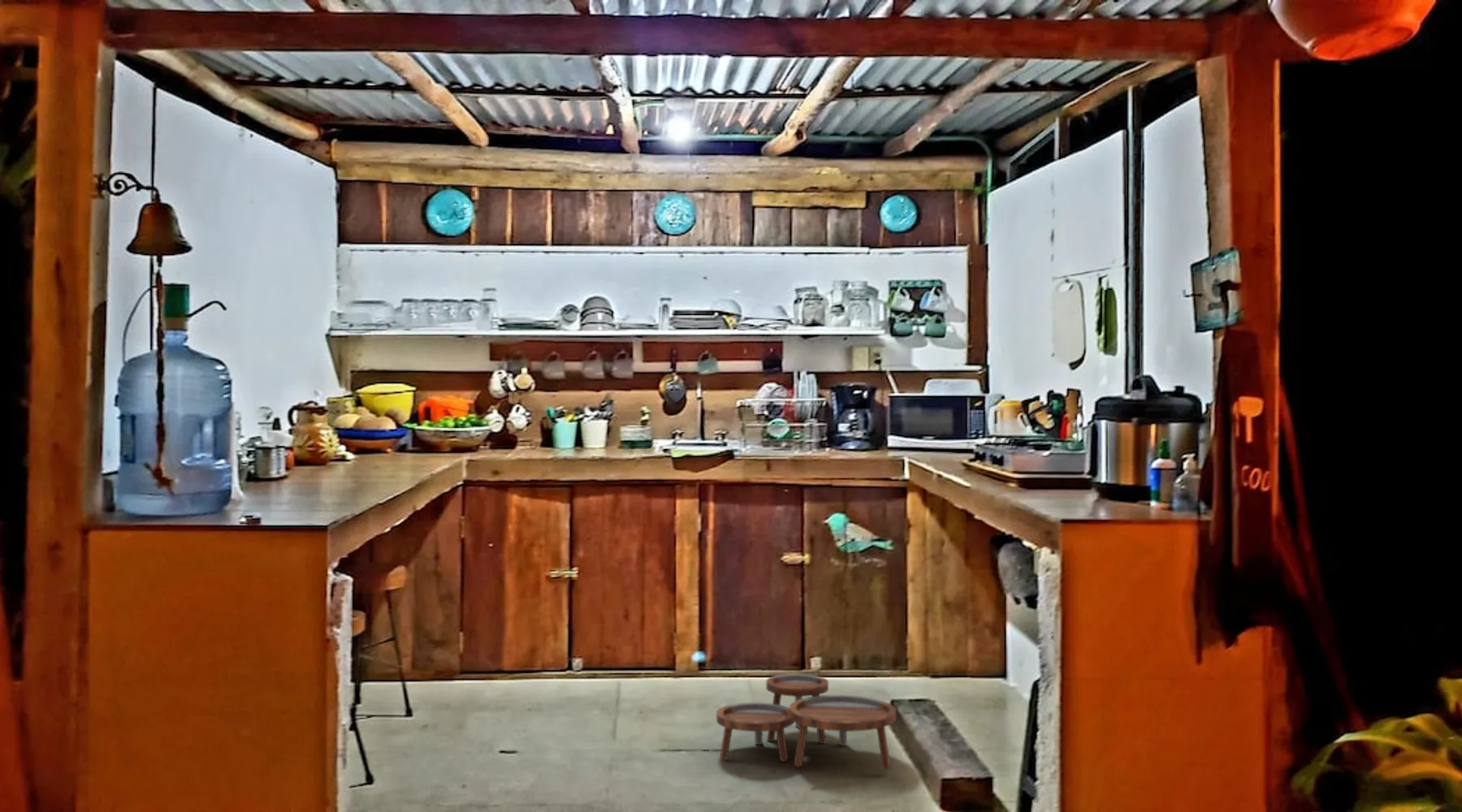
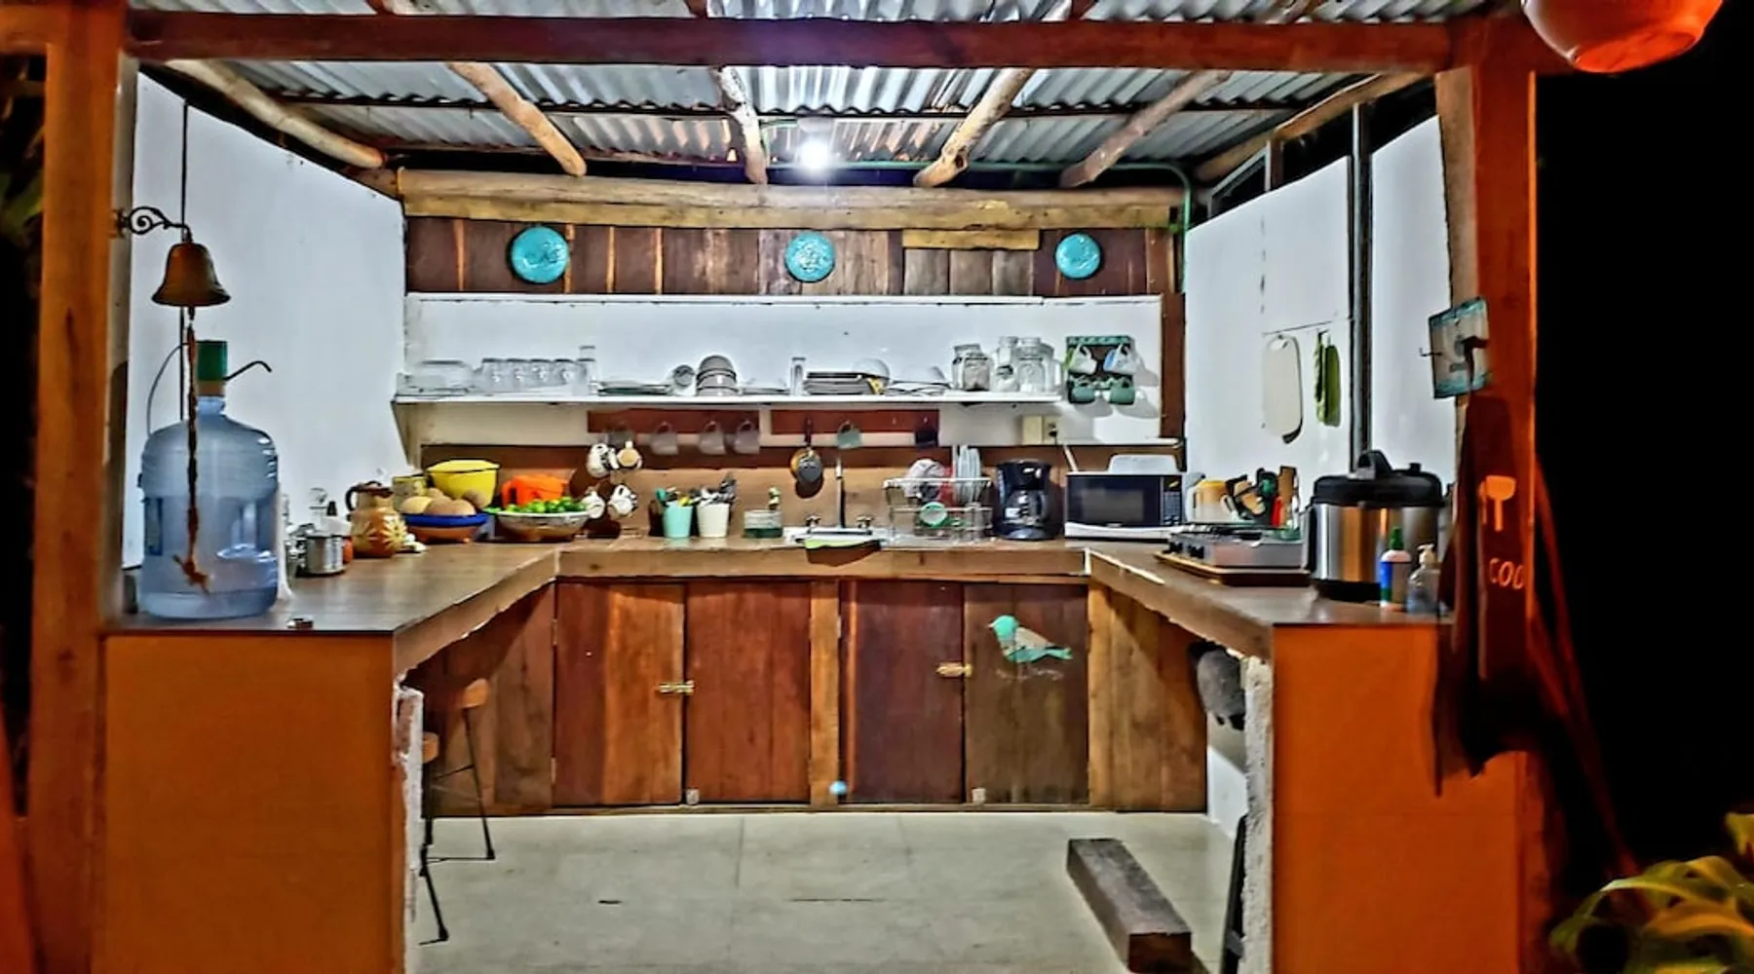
- nesting tables [716,673,897,771]
